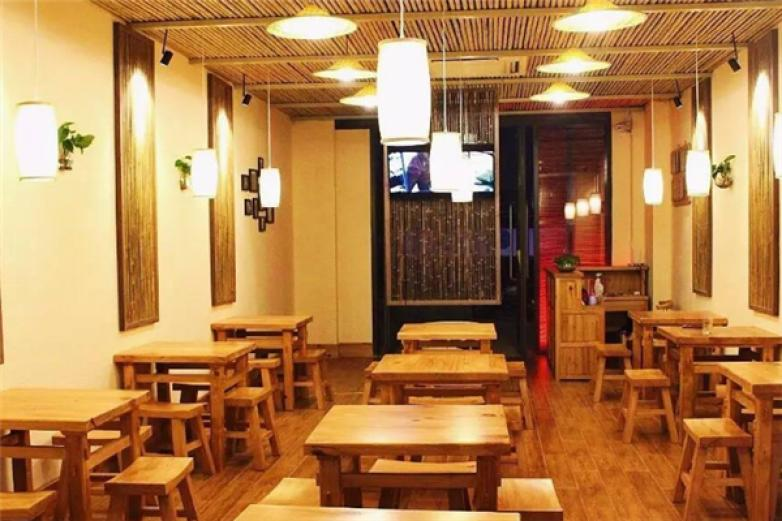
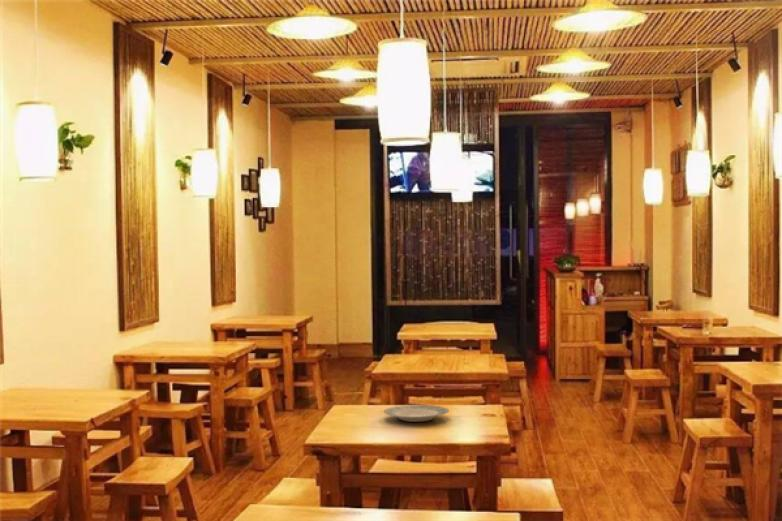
+ plate [383,404,450,423]
